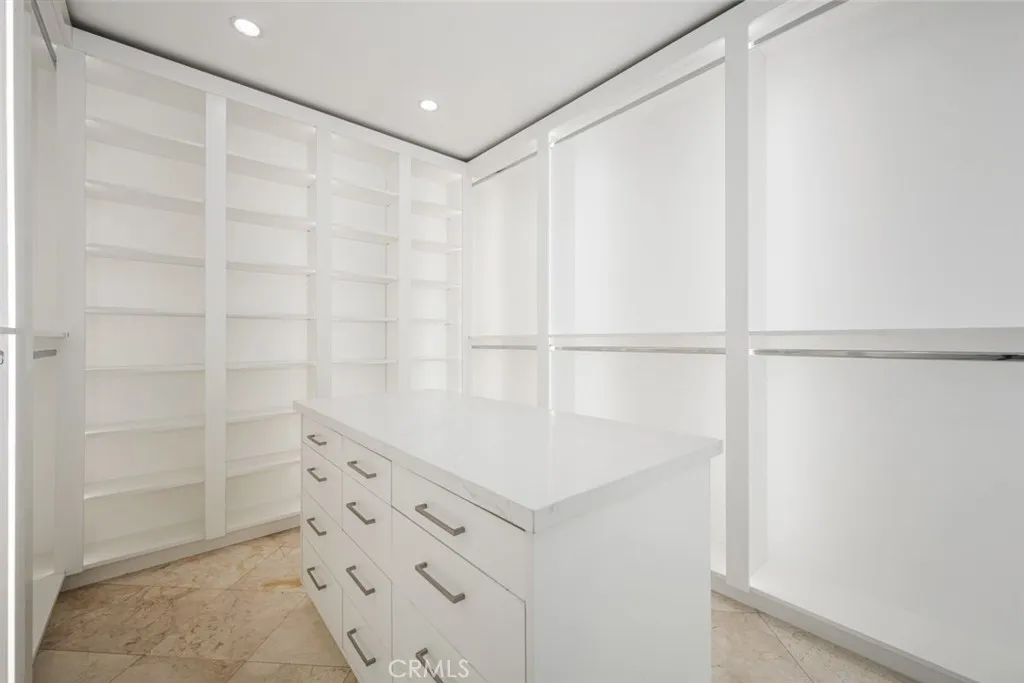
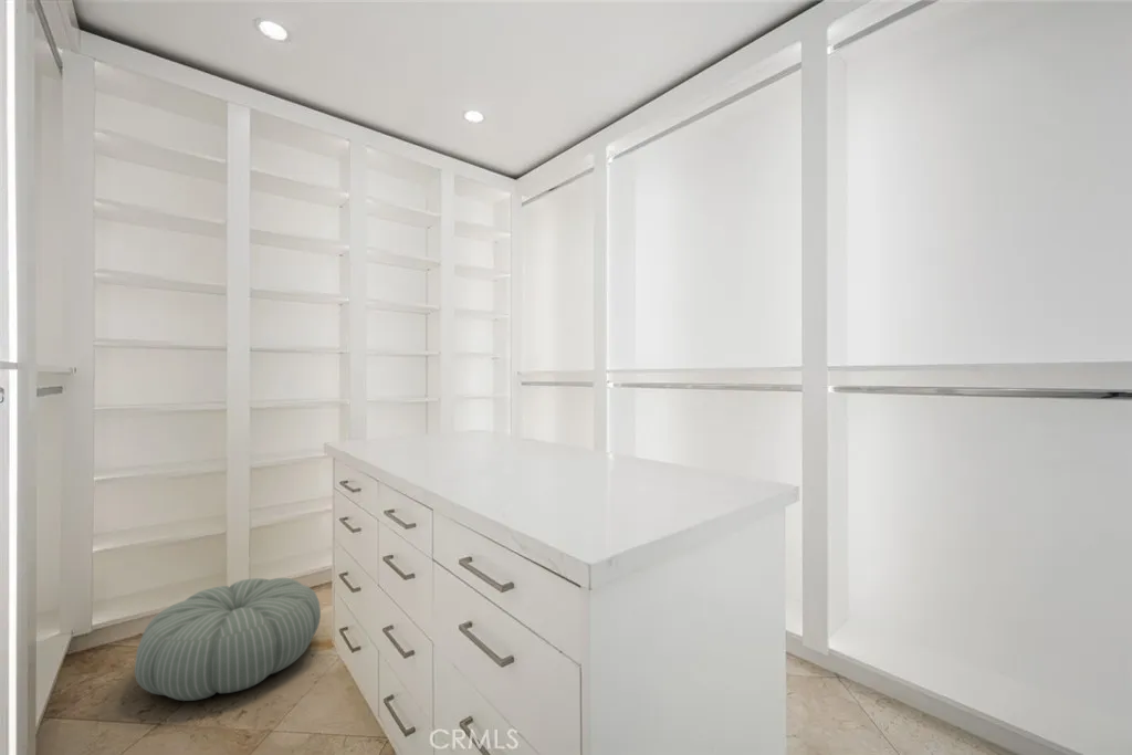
+ pouf [134,577,322,702]
